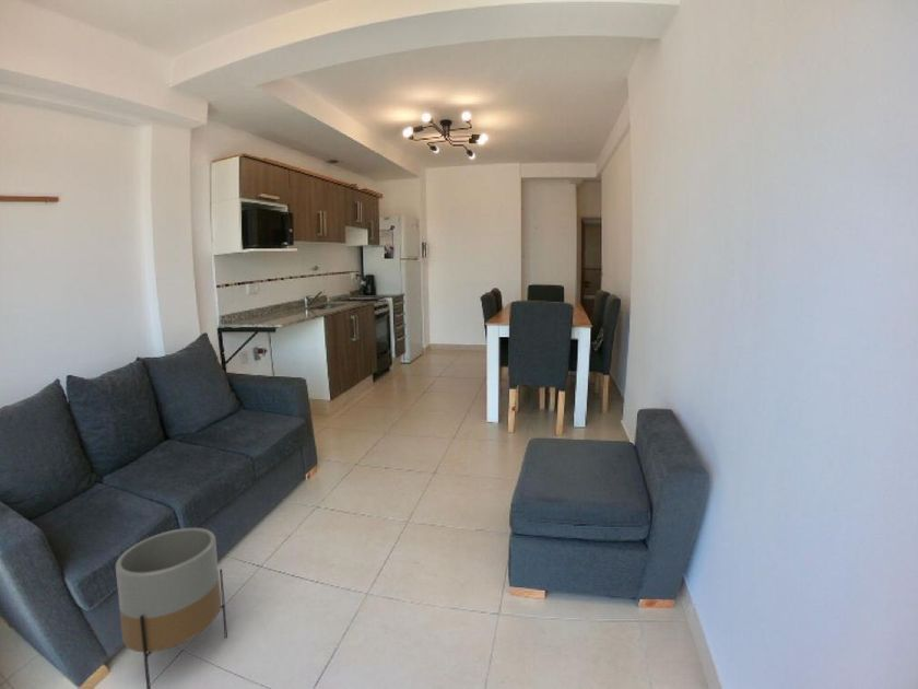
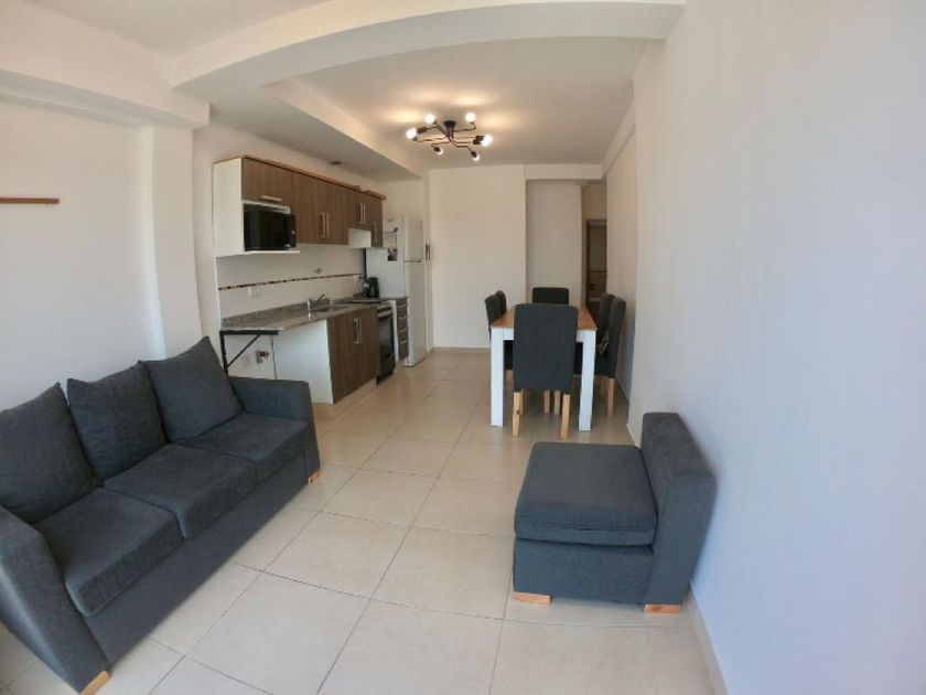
- planter [115,527,228,689]
